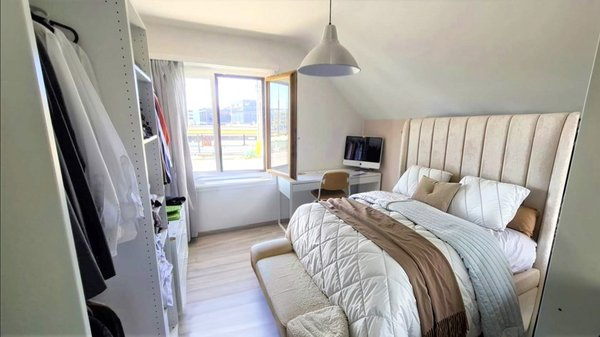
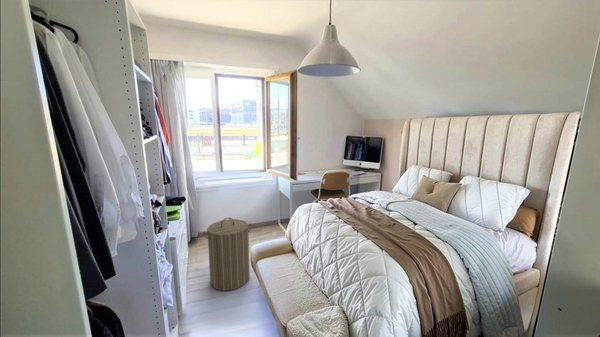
+ laundry hamper [201,217,253,292]
